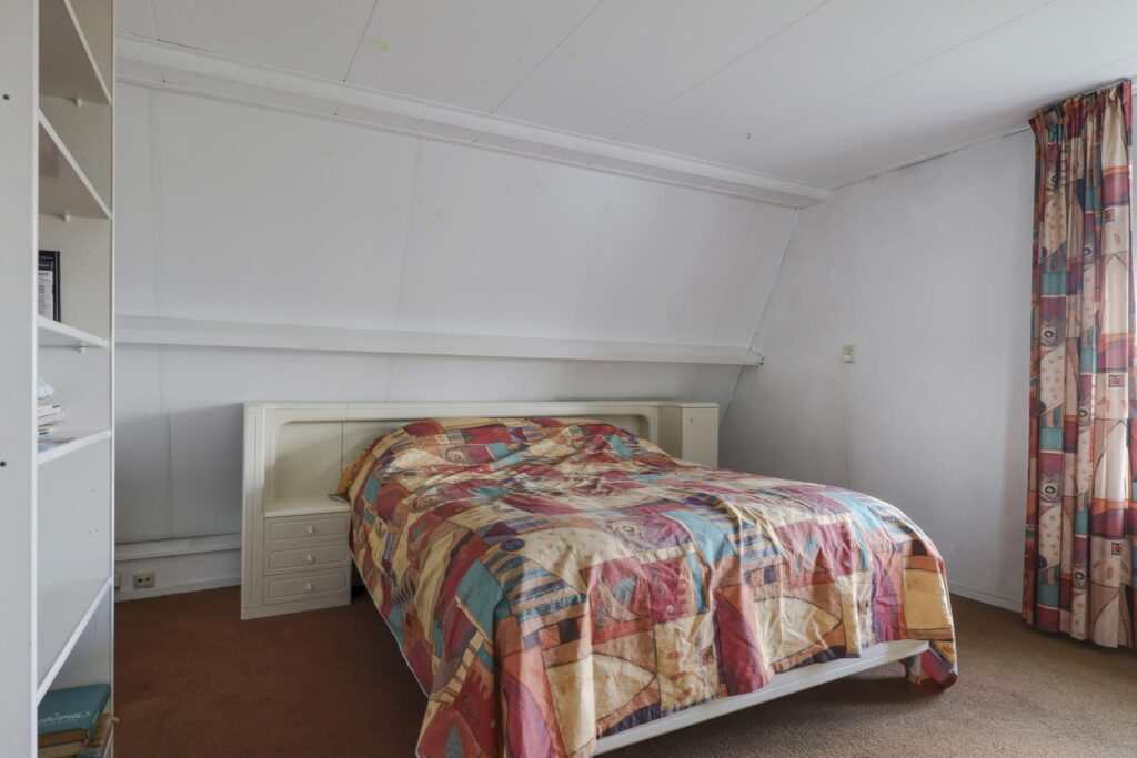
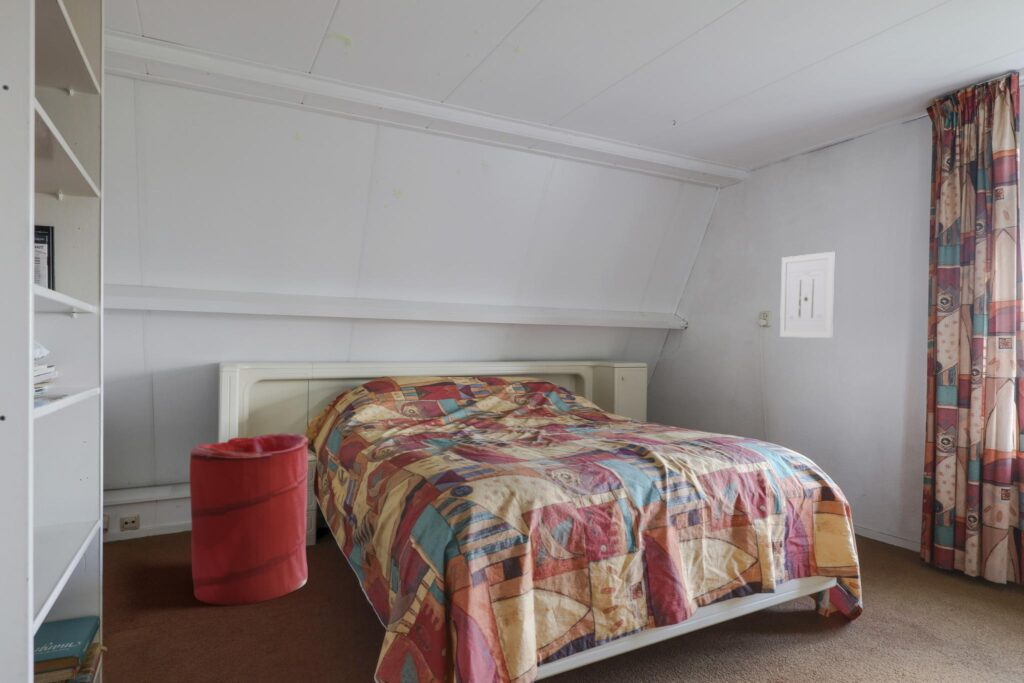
+ wall art [779,251,835,339]
+ laundry hamper [189,432,309,607]
